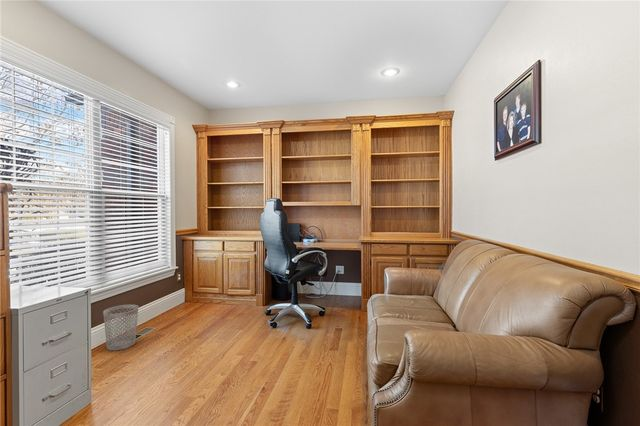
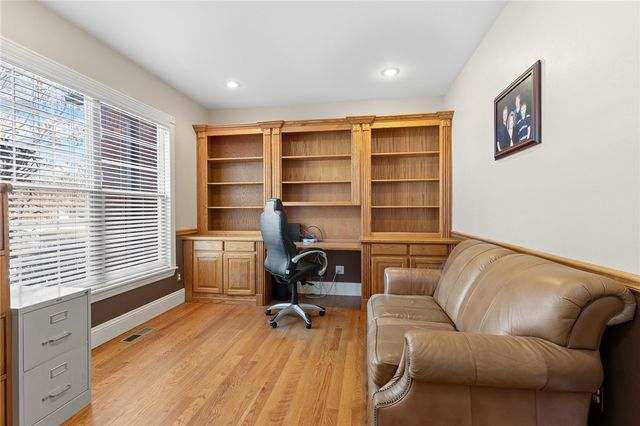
- wastebasket [102,304,139,351]
